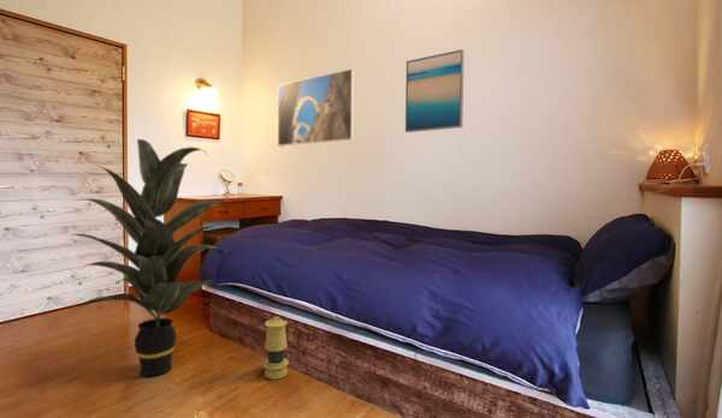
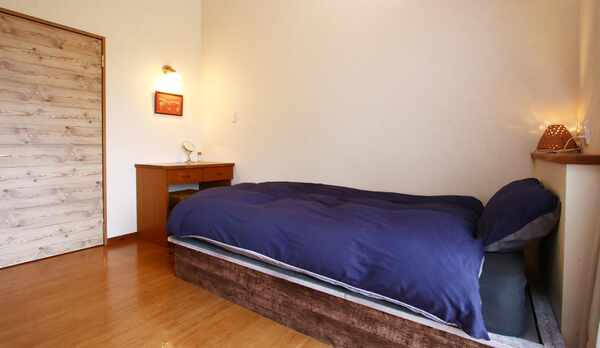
- lantern [262,315,290,381]
- indoor plant [72,138,238,377]
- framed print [277,67,355,148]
- wall art [404,48,466,133]
